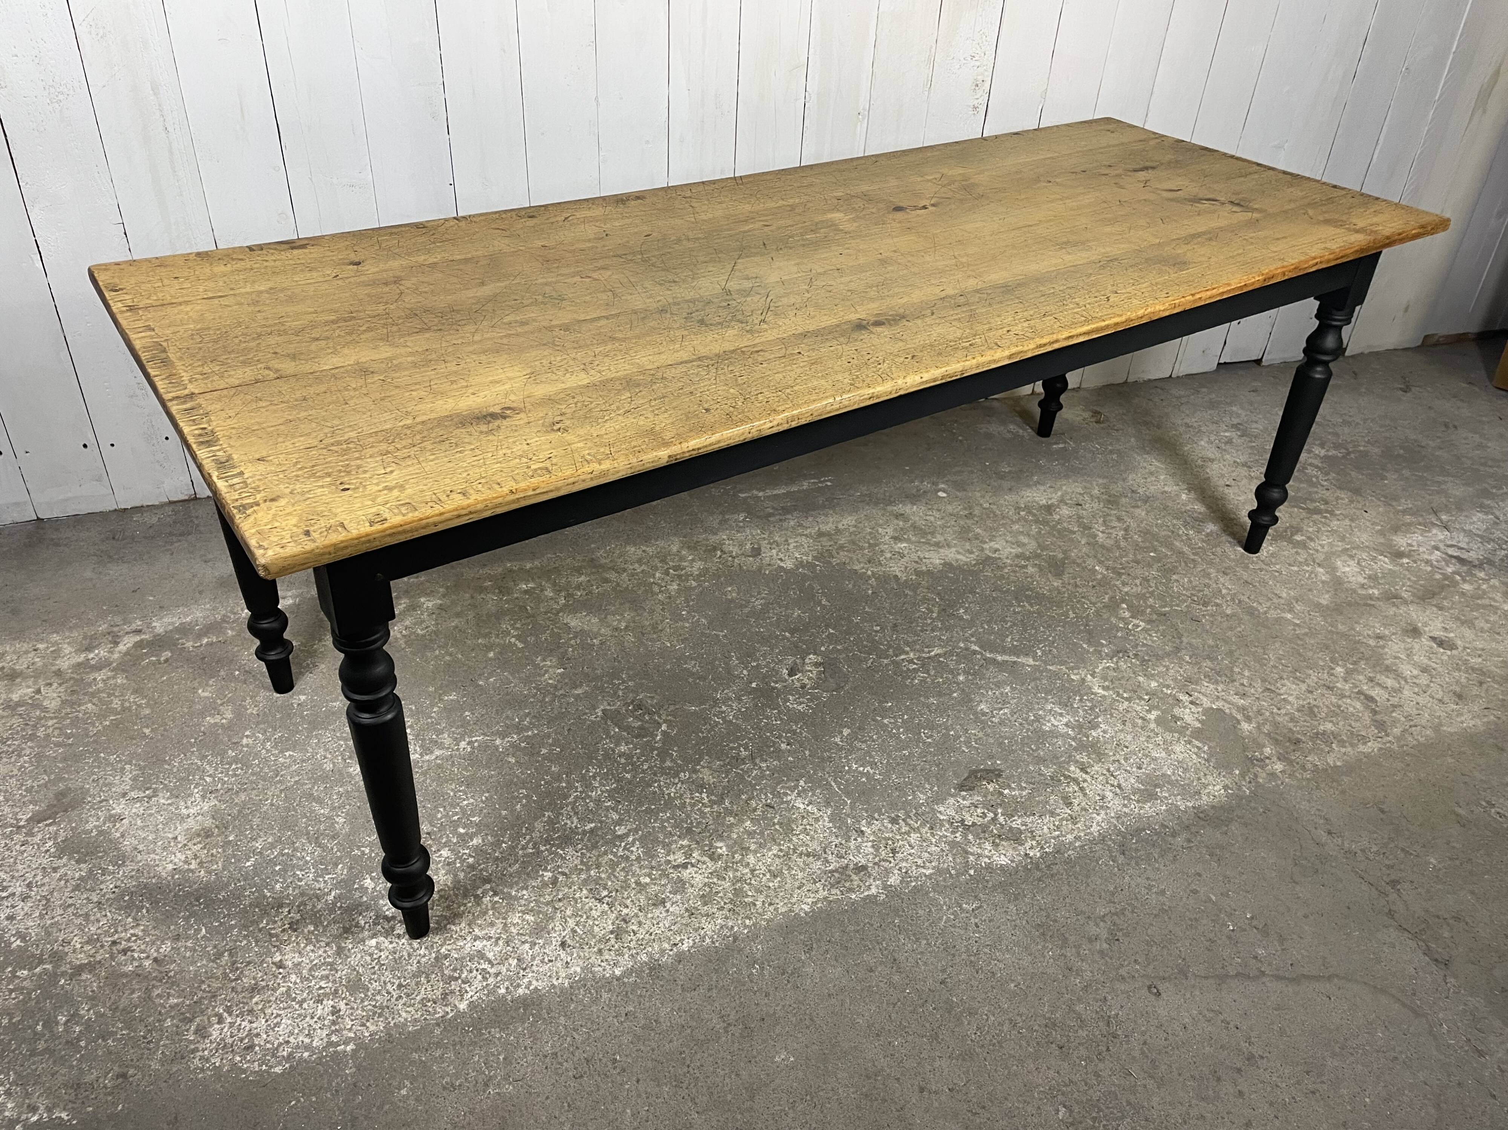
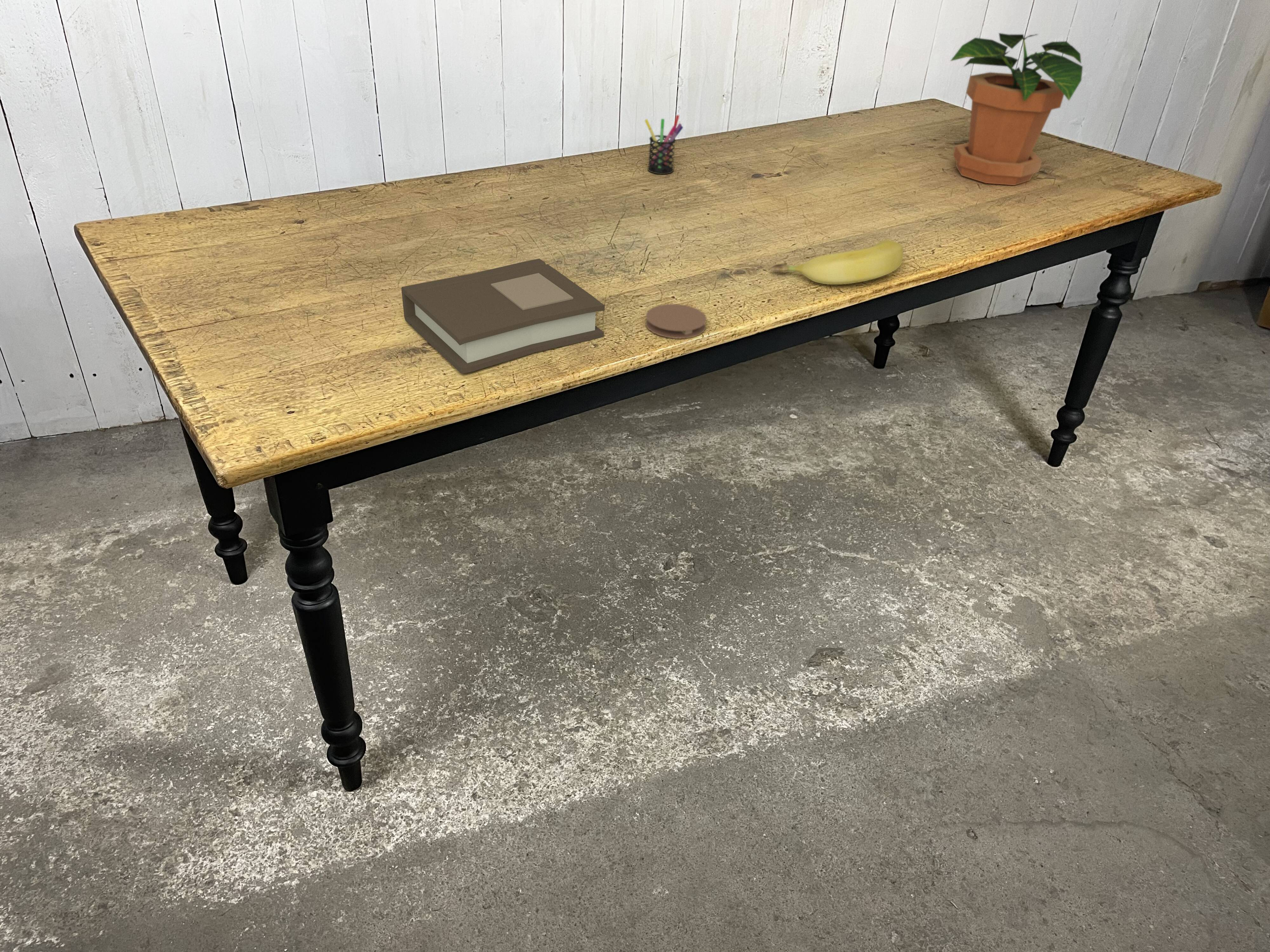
+ banana [770,239,904,285]
+ potted plant [950,33,1083,186]
+ book [401,258,605,374]
+ coaster [645,304,707,339]
+ pen holder [644,115,684,175]
